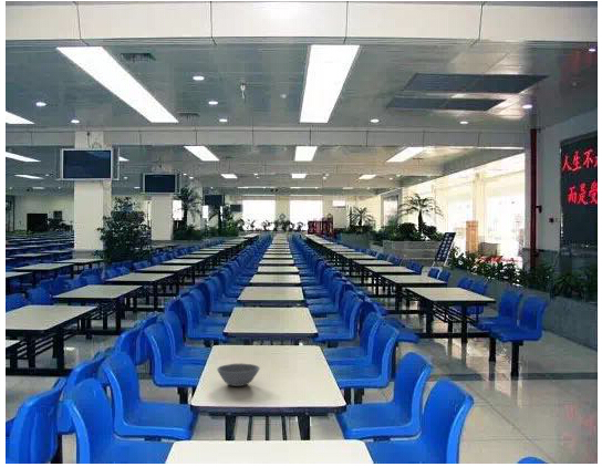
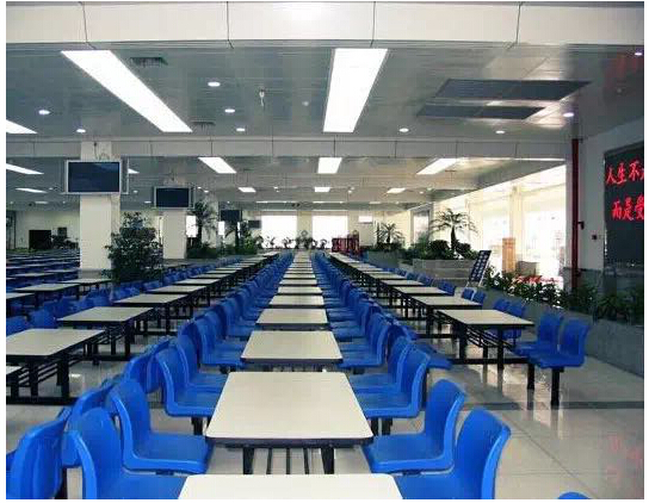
- bowl [216,362,261,387]
